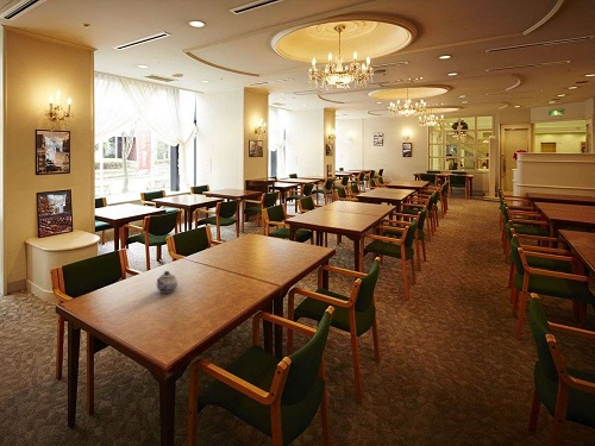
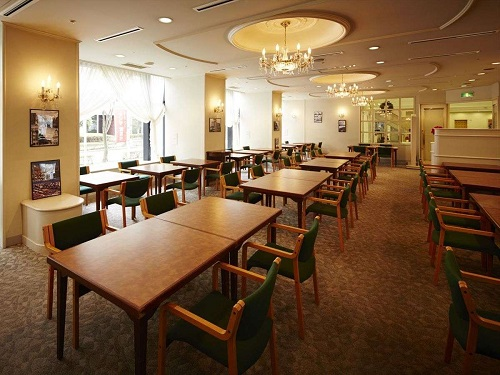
- teapot [156,270,178,294]
